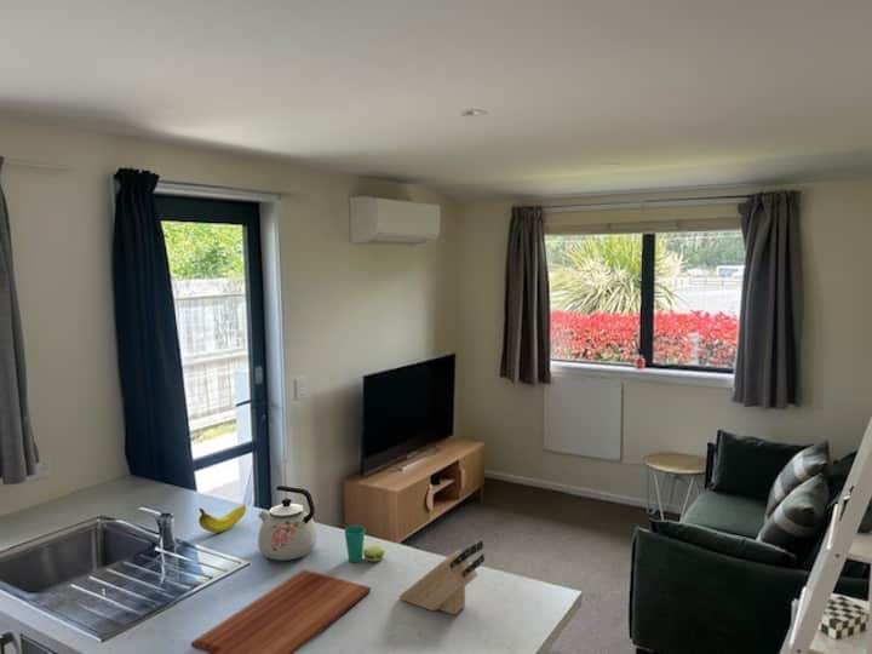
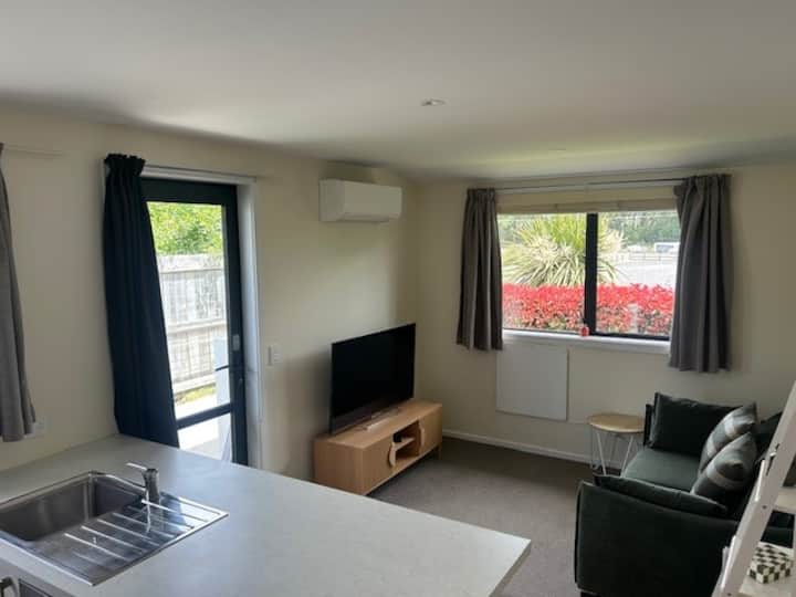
- knife block [397,539,486,616]
- kettle [257,484,319,561]
- cup [343,524,386,563]
- cutting board [190,568,372,654]
- fruit [197,504,247,533]
